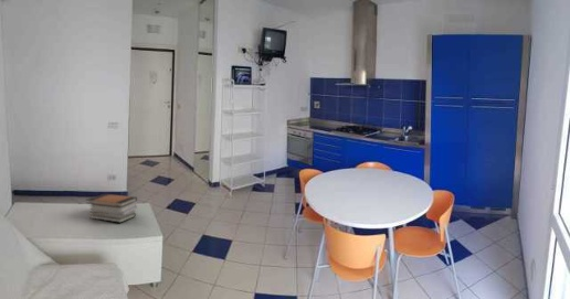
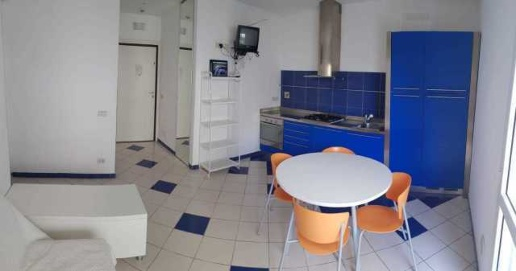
- book stack [86,193,138,224]
